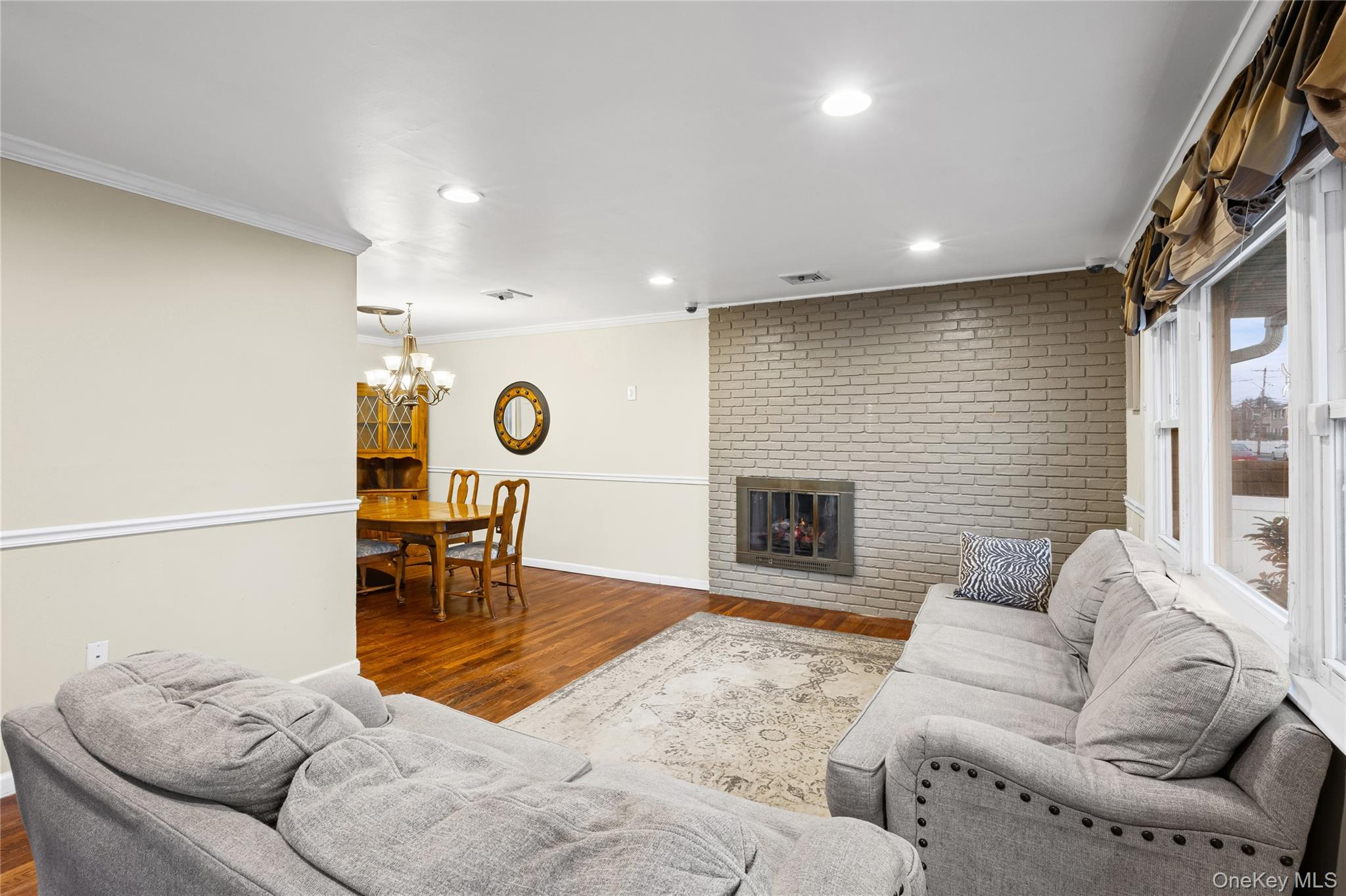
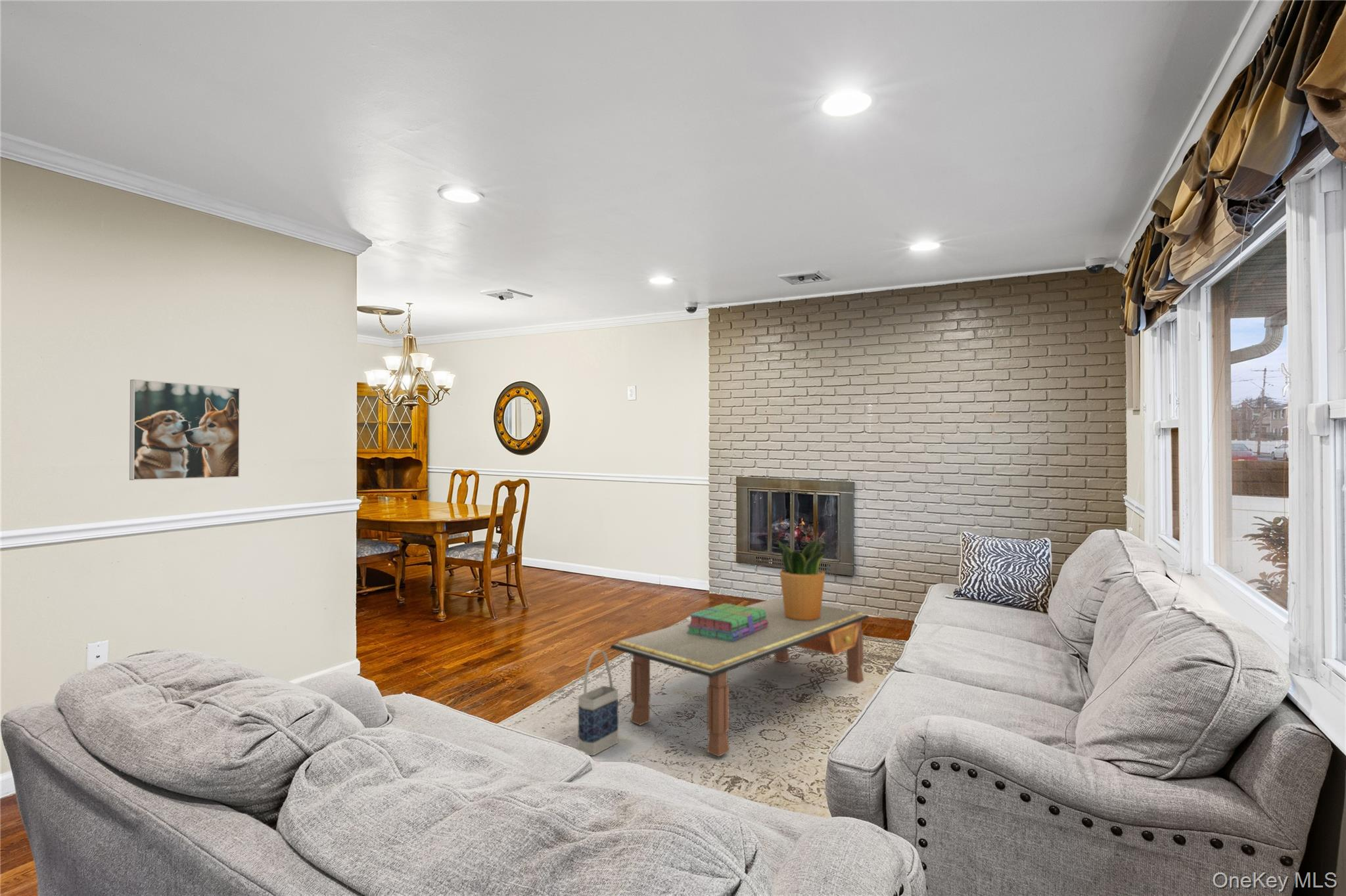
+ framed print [129,379,241,481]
+ bag [578,649,619,756]
+ potted plant [776,537,839,621]
+ stack of books [687,602,768,642]
+ coffee table [610,597,870,757]
